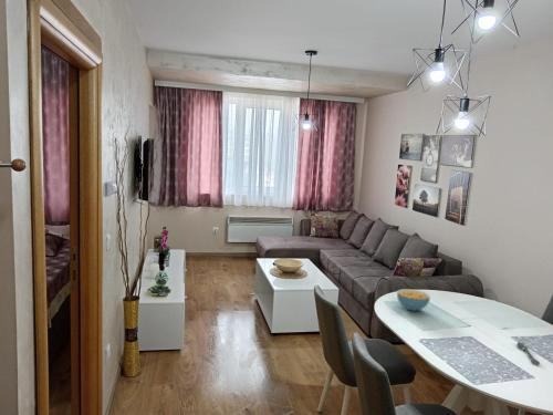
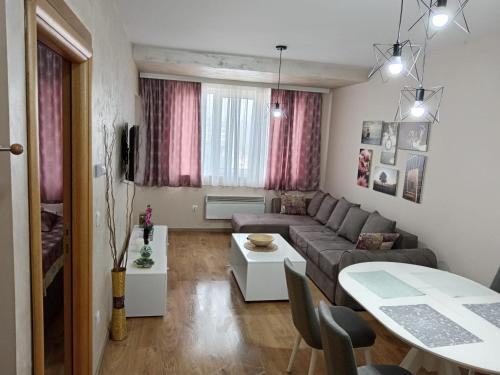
- spoon [517,341,541,366]
- cereal bowl [396,288,431,312]
